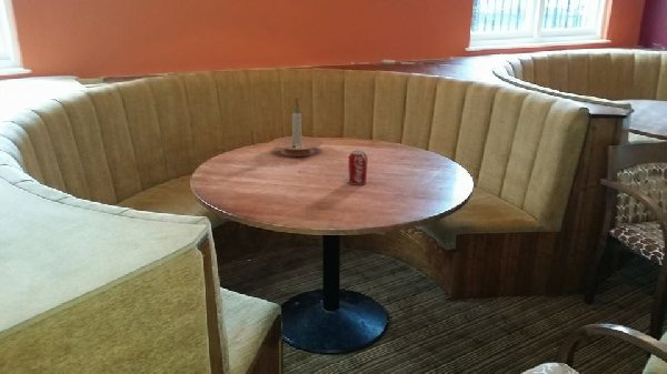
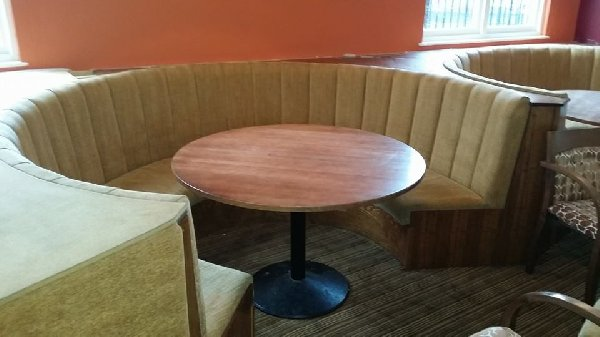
- candle holder [270,97,323,158]
- beverage can [347,150,368,186]
